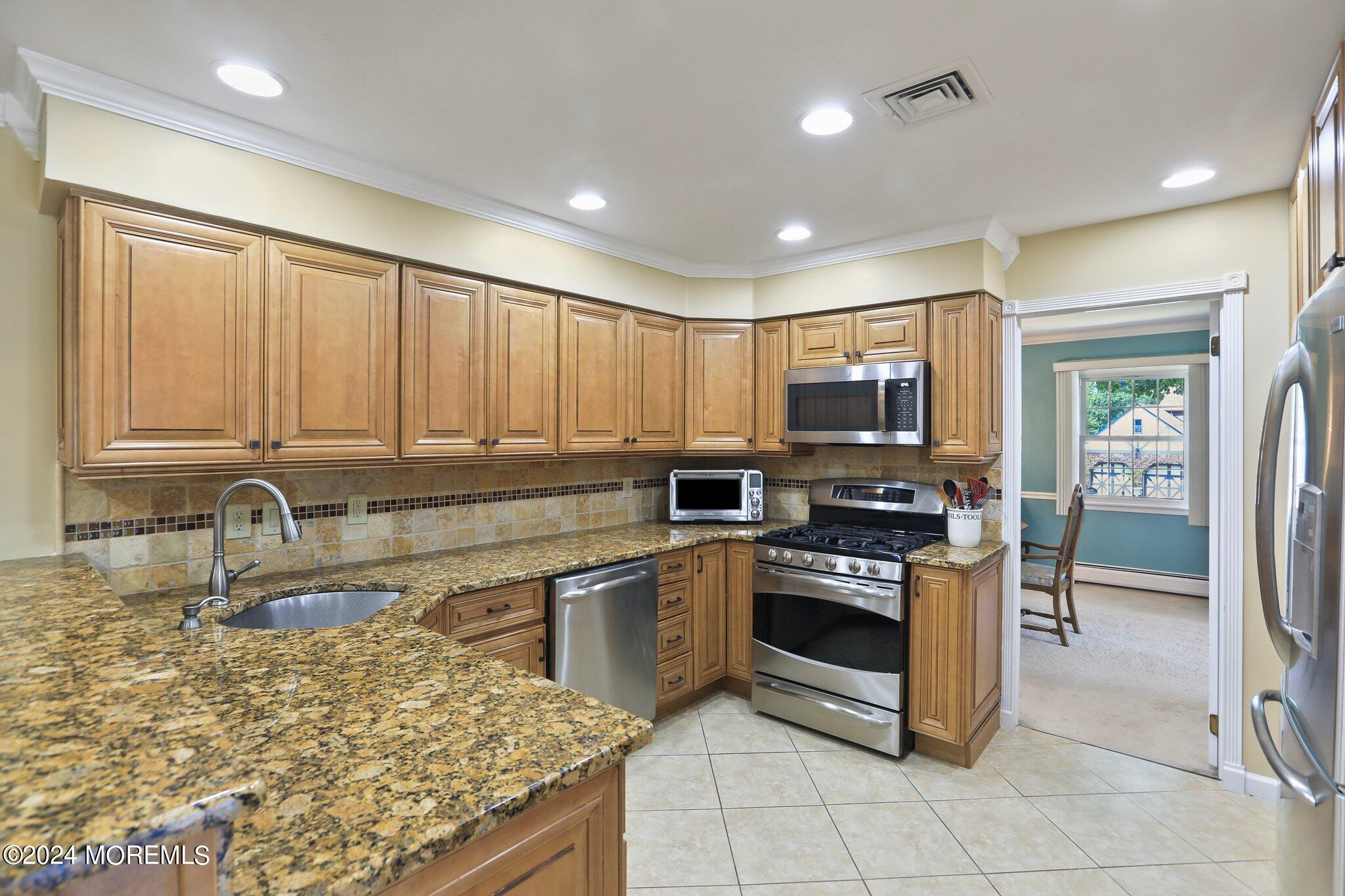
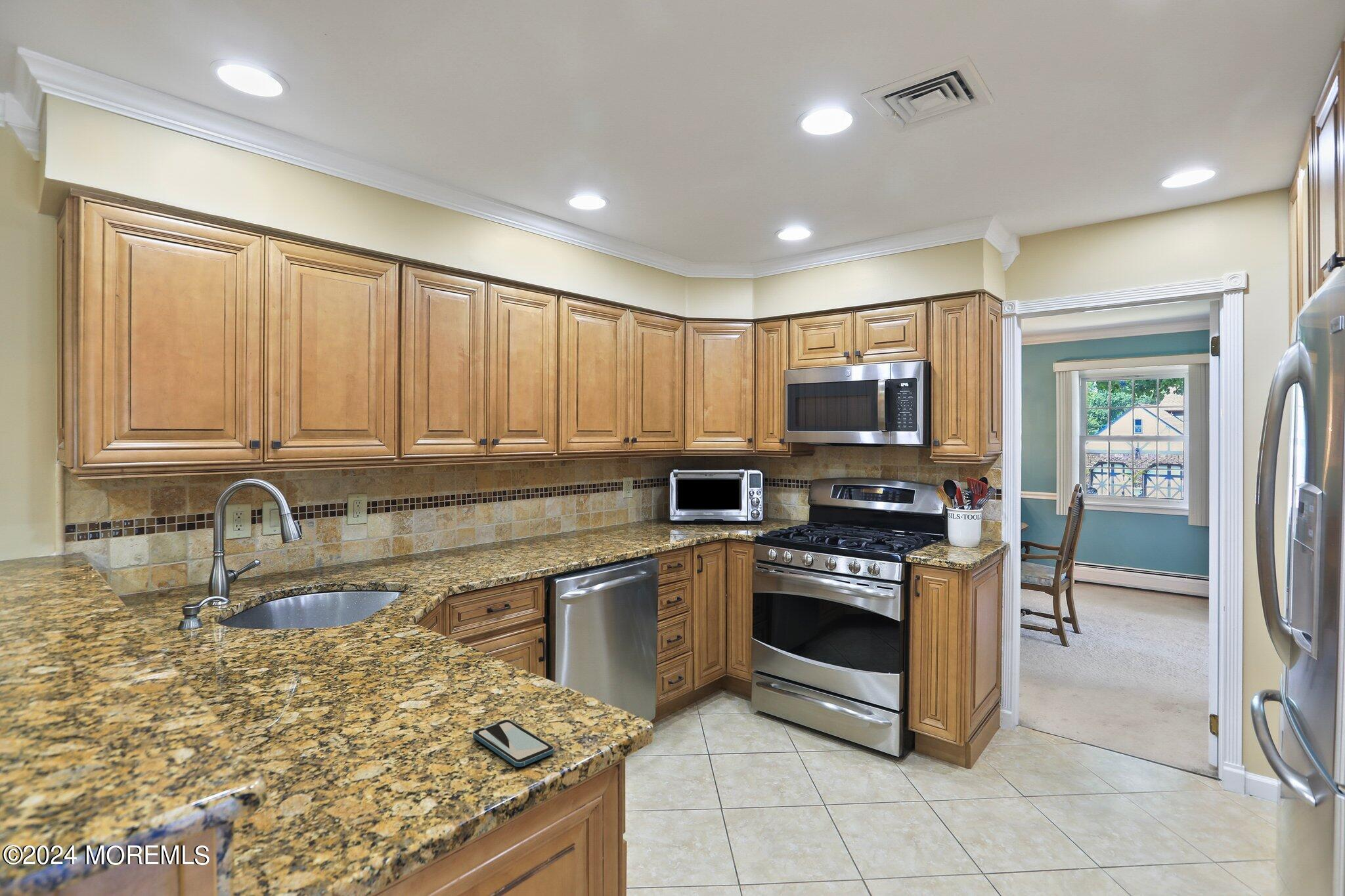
+ smartphone [472,719,555,767]
